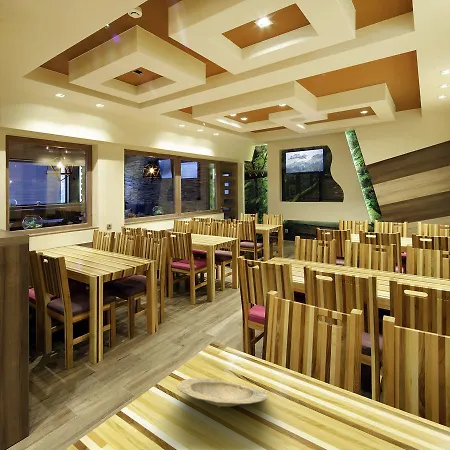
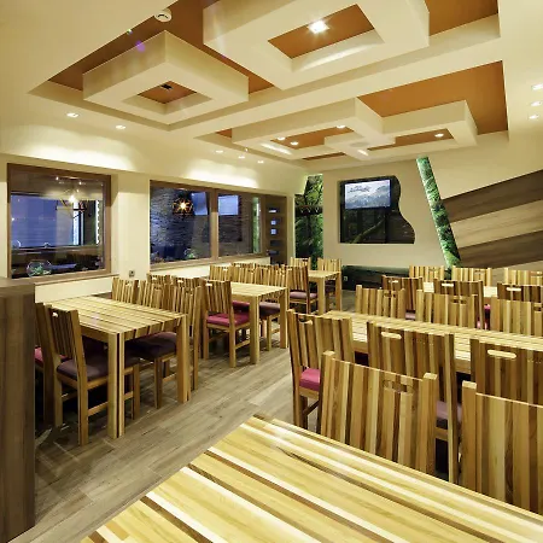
- plate [176,377,270,408]
